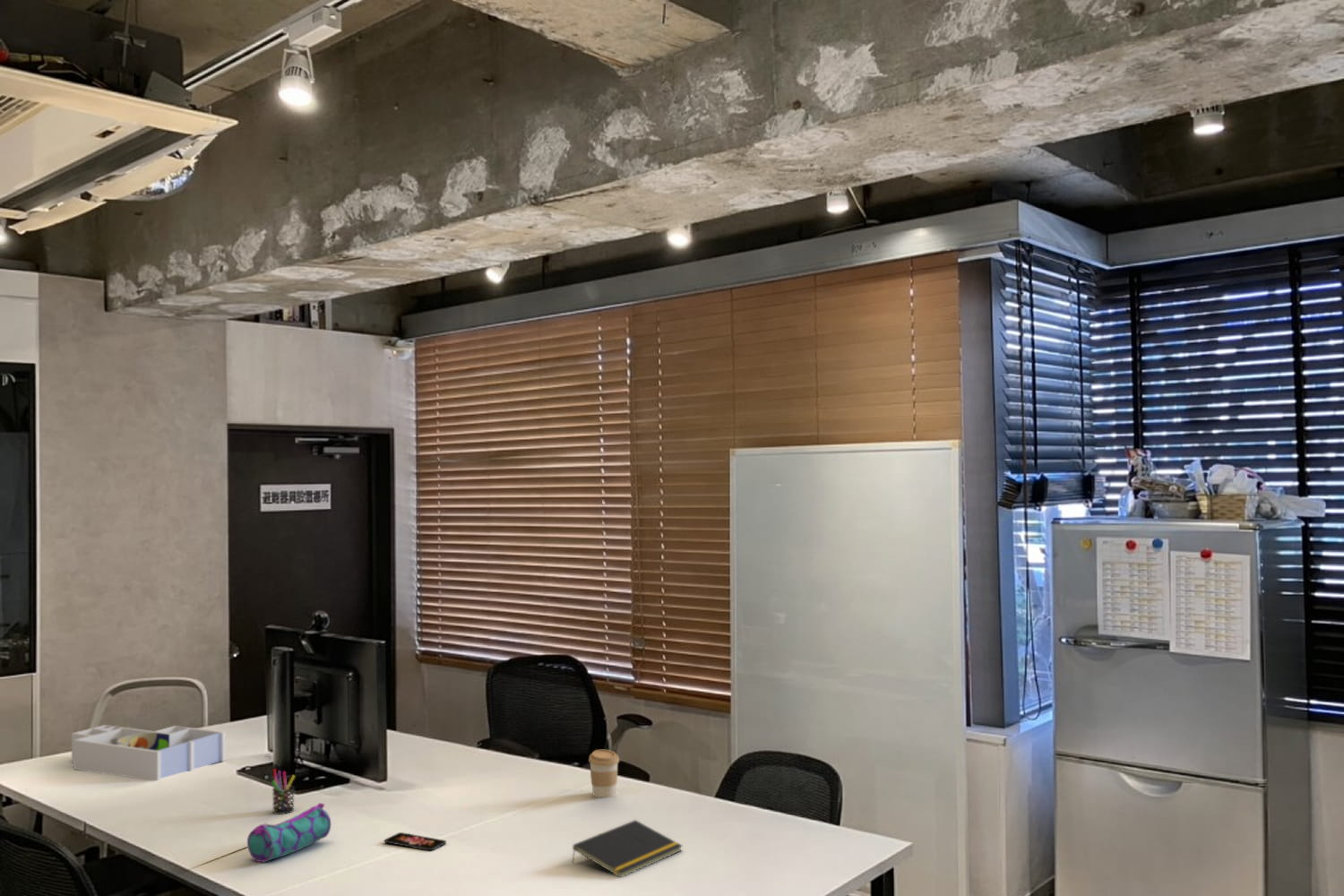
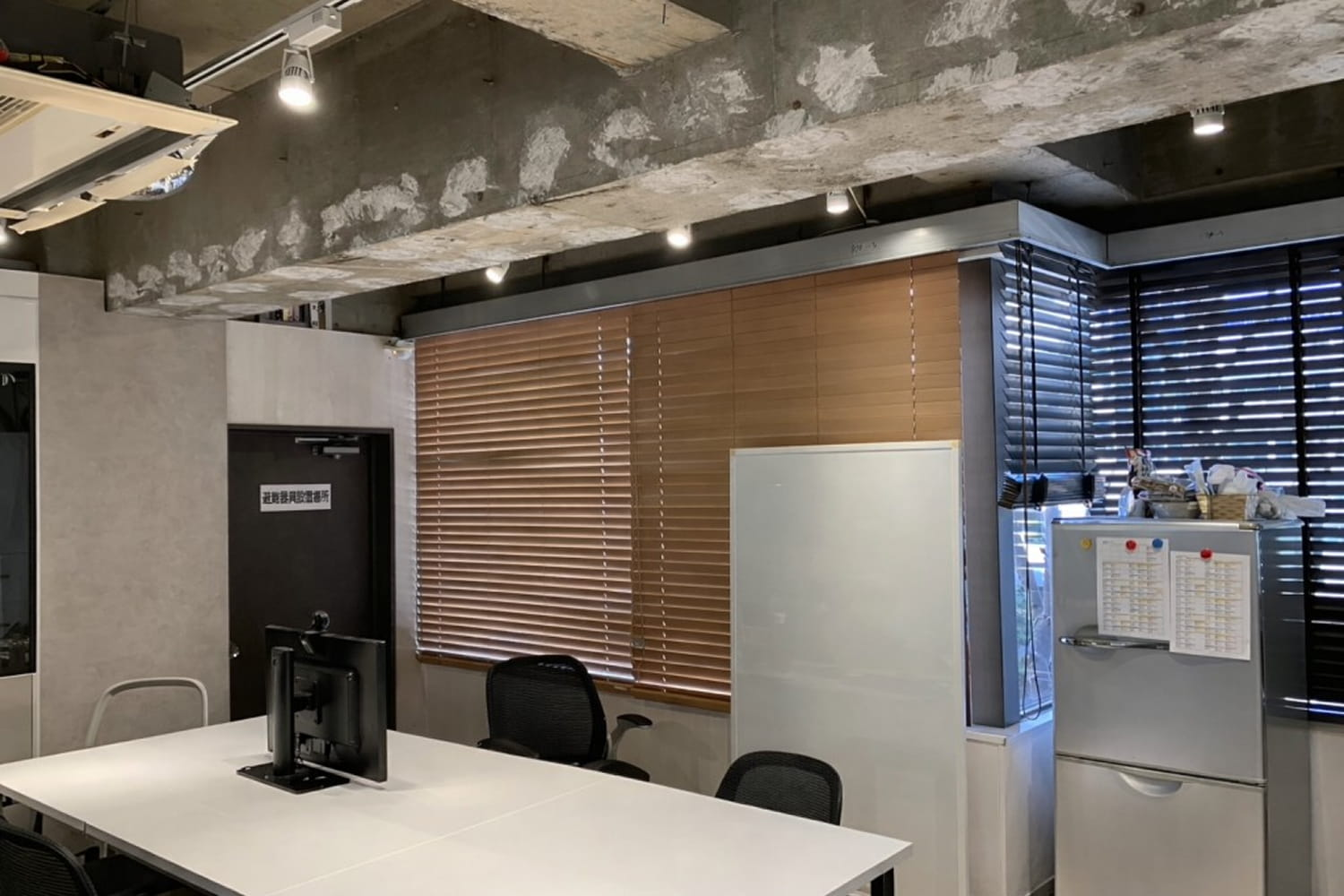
- notepad [571,819,684,878]
- pencil case [246,802,332,864]
- desk organizer [71,724,227,781]
- coffee cup [588,749,620,798]
- pen holder [271,768,296,815]
- smartphone [383,831,447,852]
